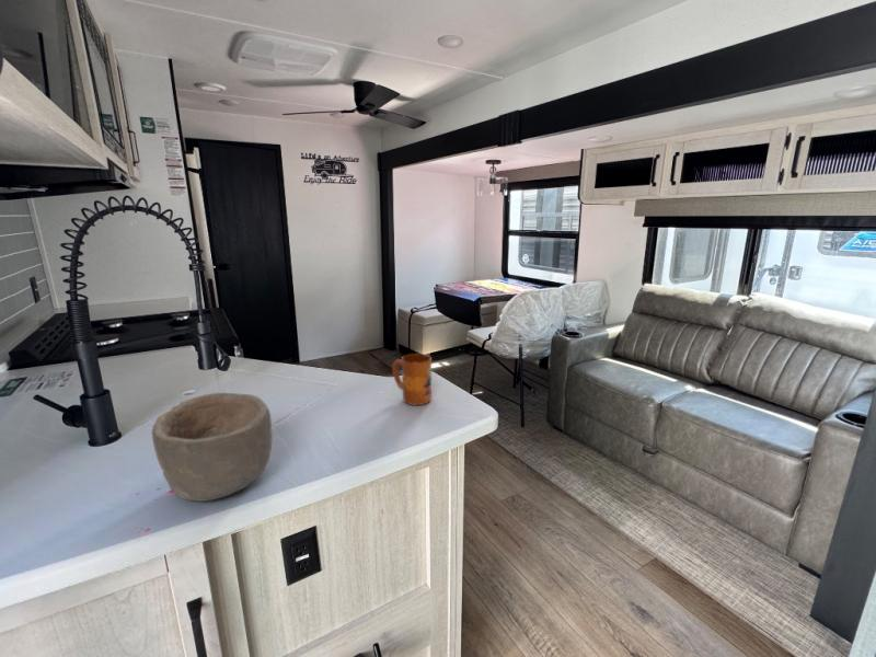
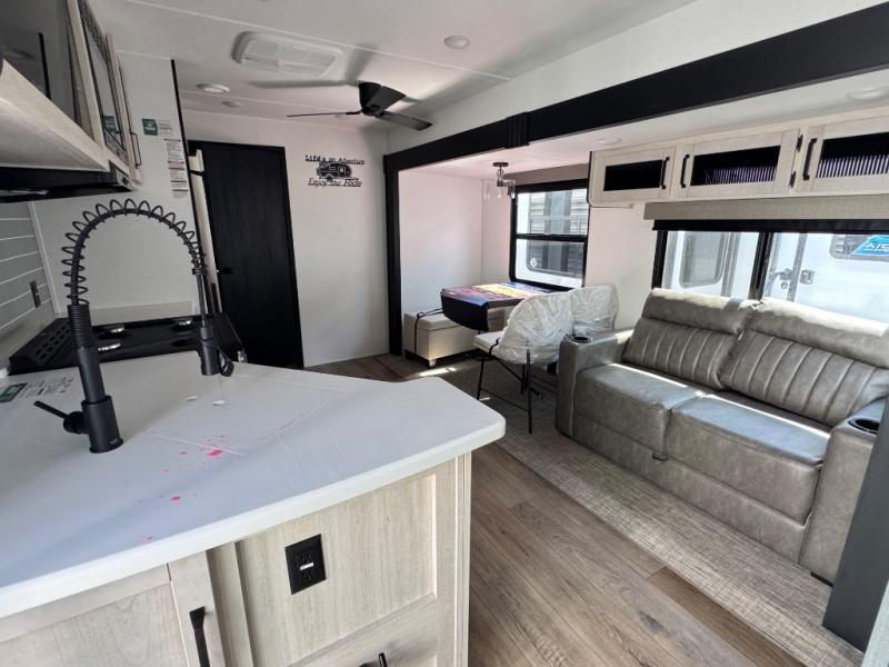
- mug [391,353,433,406]
- bowl [151,392,274,503]
